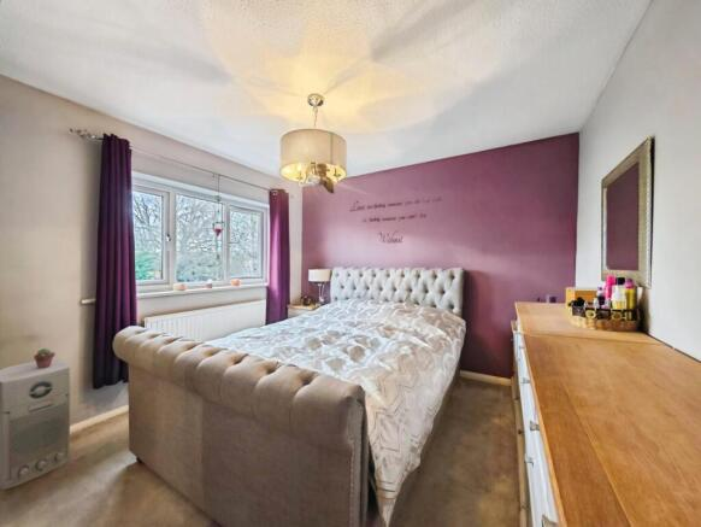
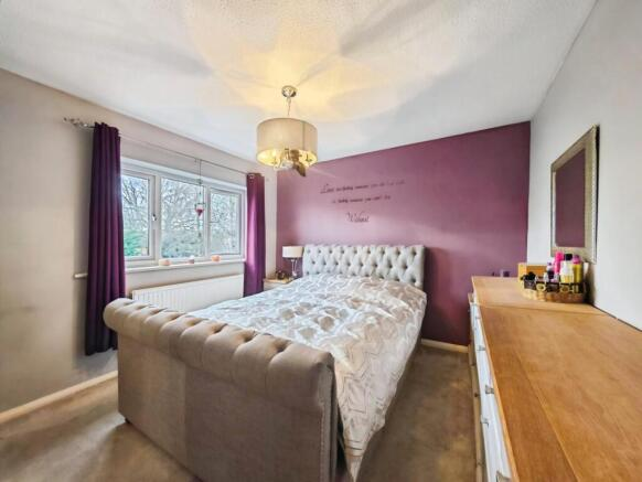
- air purifier [0,359,71,492]
- potted succulent [33,347,57,369]
